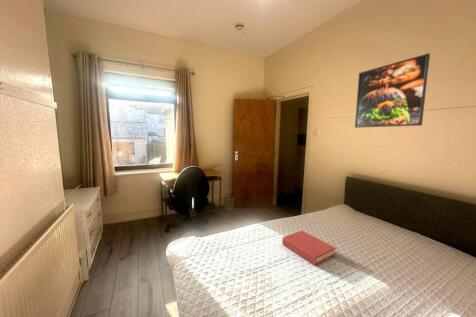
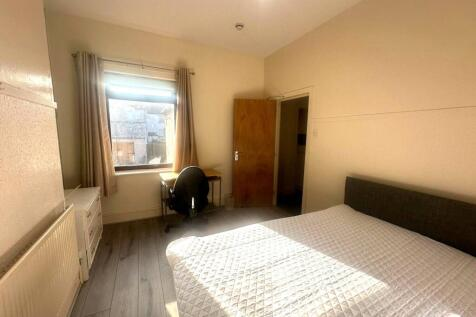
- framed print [354,52,431,129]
- hardback book [281,229,337,266]
